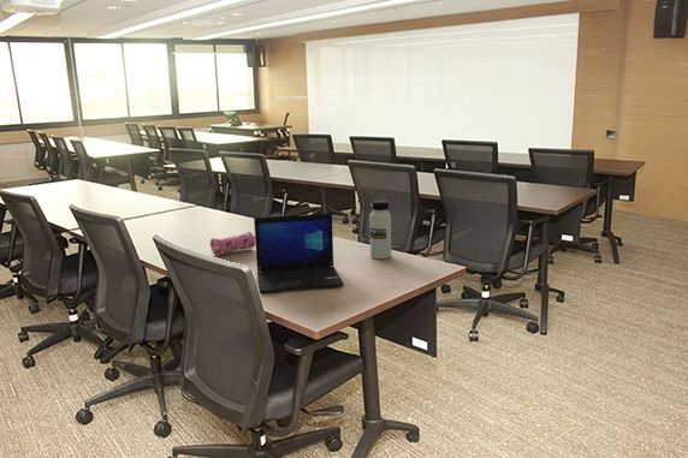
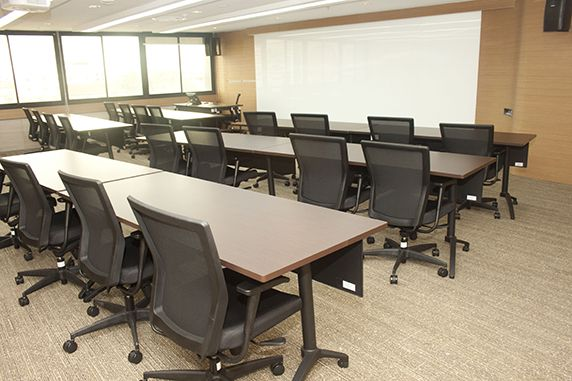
- water bottle [368,198,392,260]
- laptop [253,212,345,295]
- pencil case [209,231,256,257]
